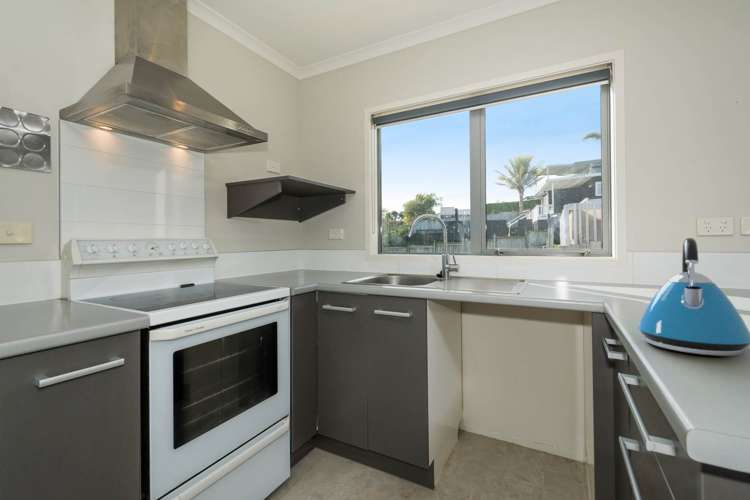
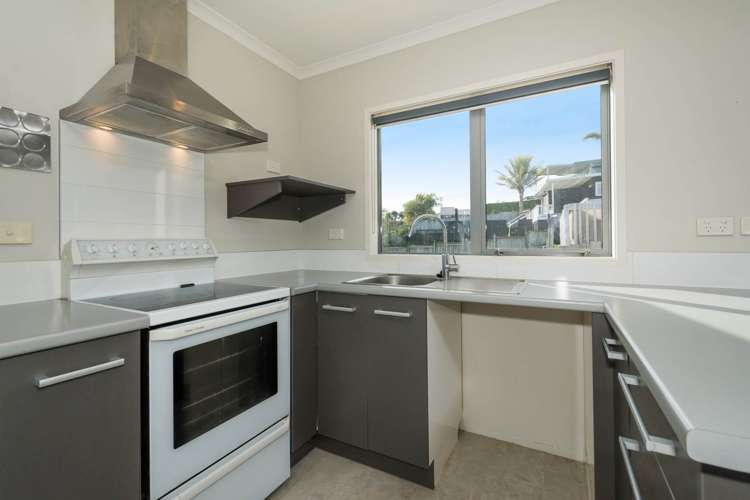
- kettle [637,237,750,357]
